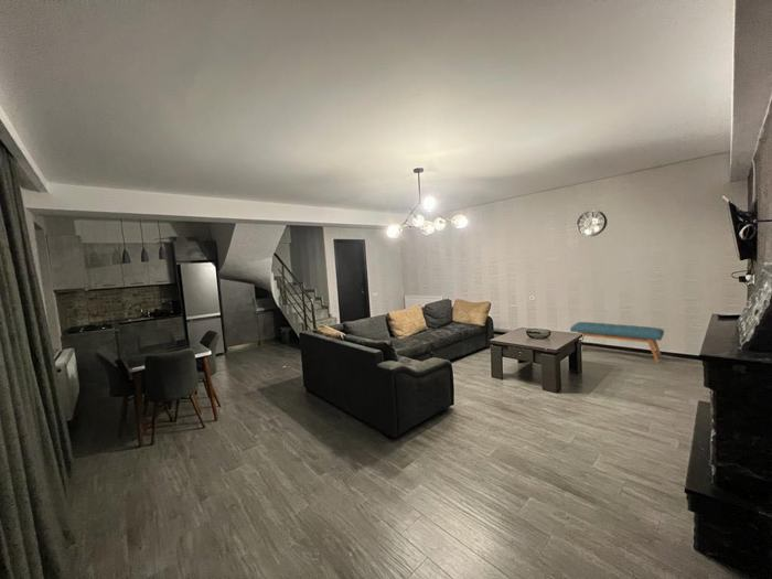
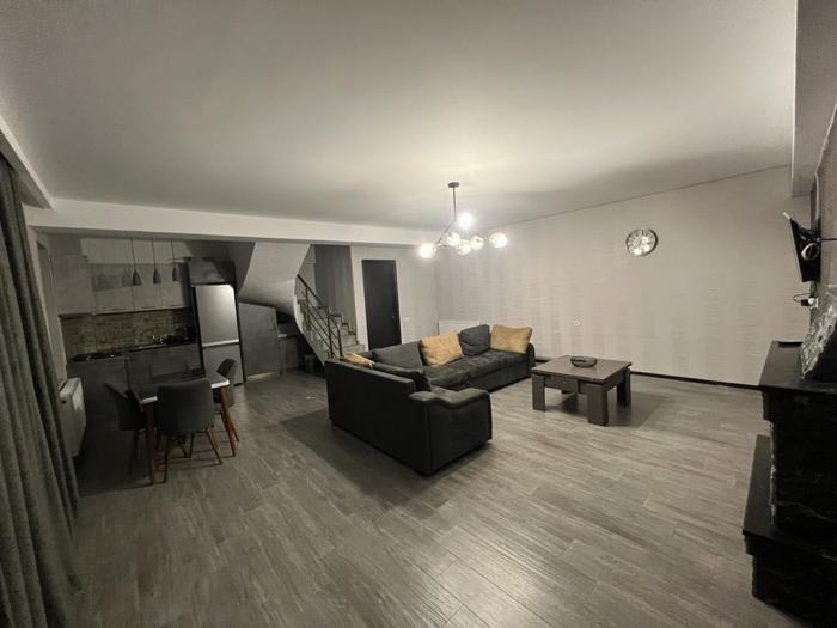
- bench [569,321,665,364]
